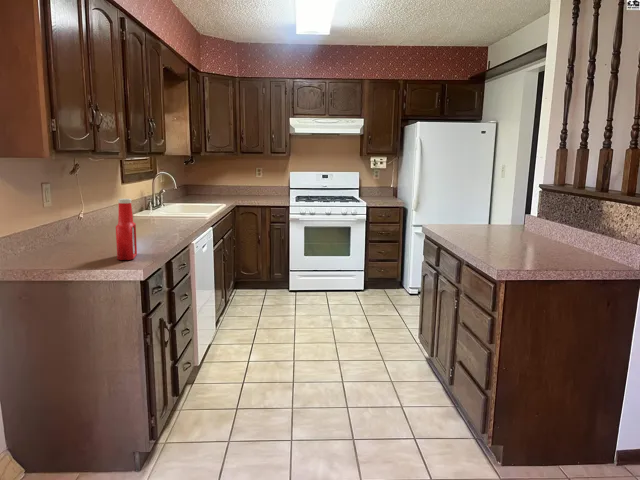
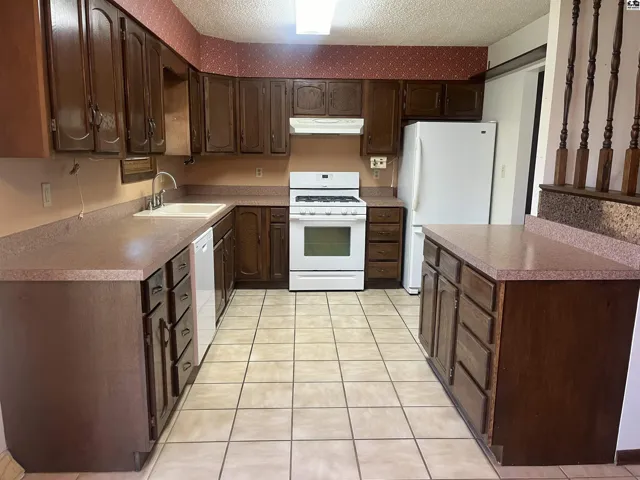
- soap bottle [115,198,138,261]
